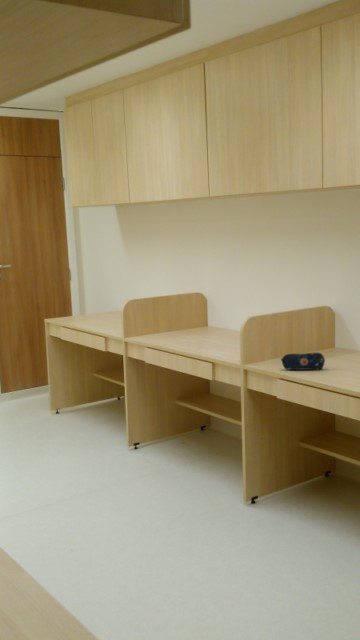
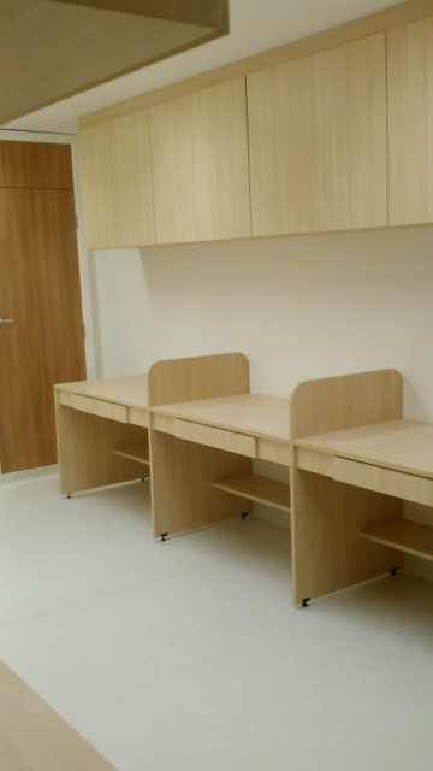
- pencil case [280,352,326,371]
